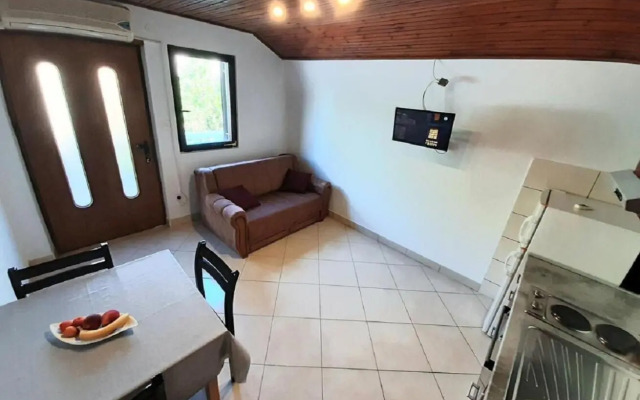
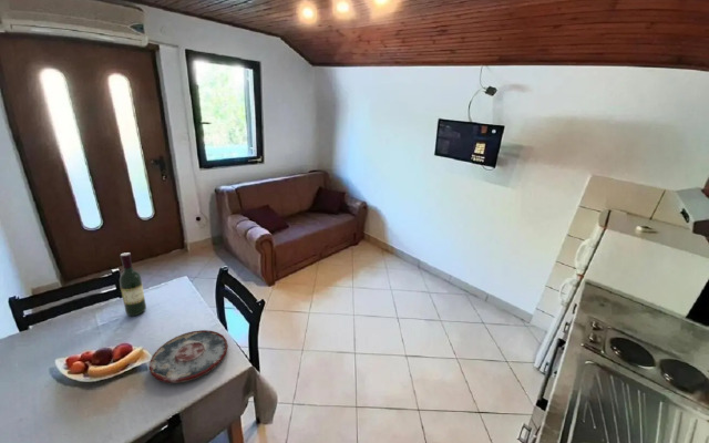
+ wine bottle [119,251,147,317]
+ plate [148,329,229,384]
